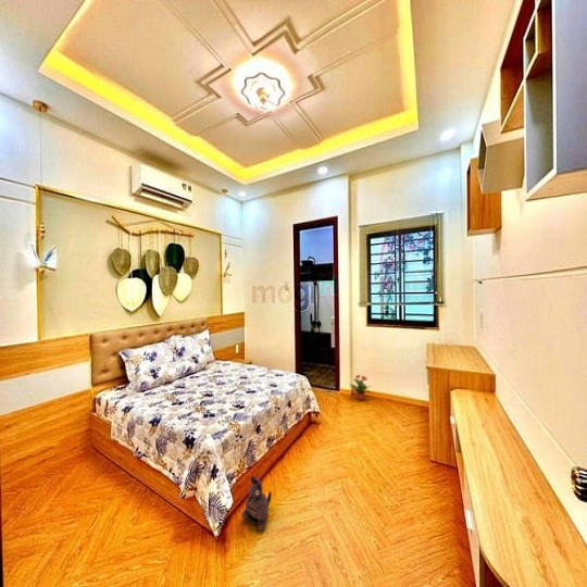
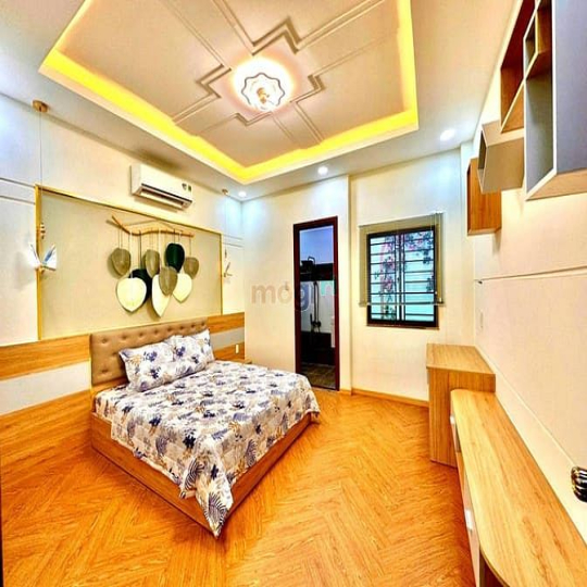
- plush toy [240,474,273,533]
- potted plant [349,374,372,401]
